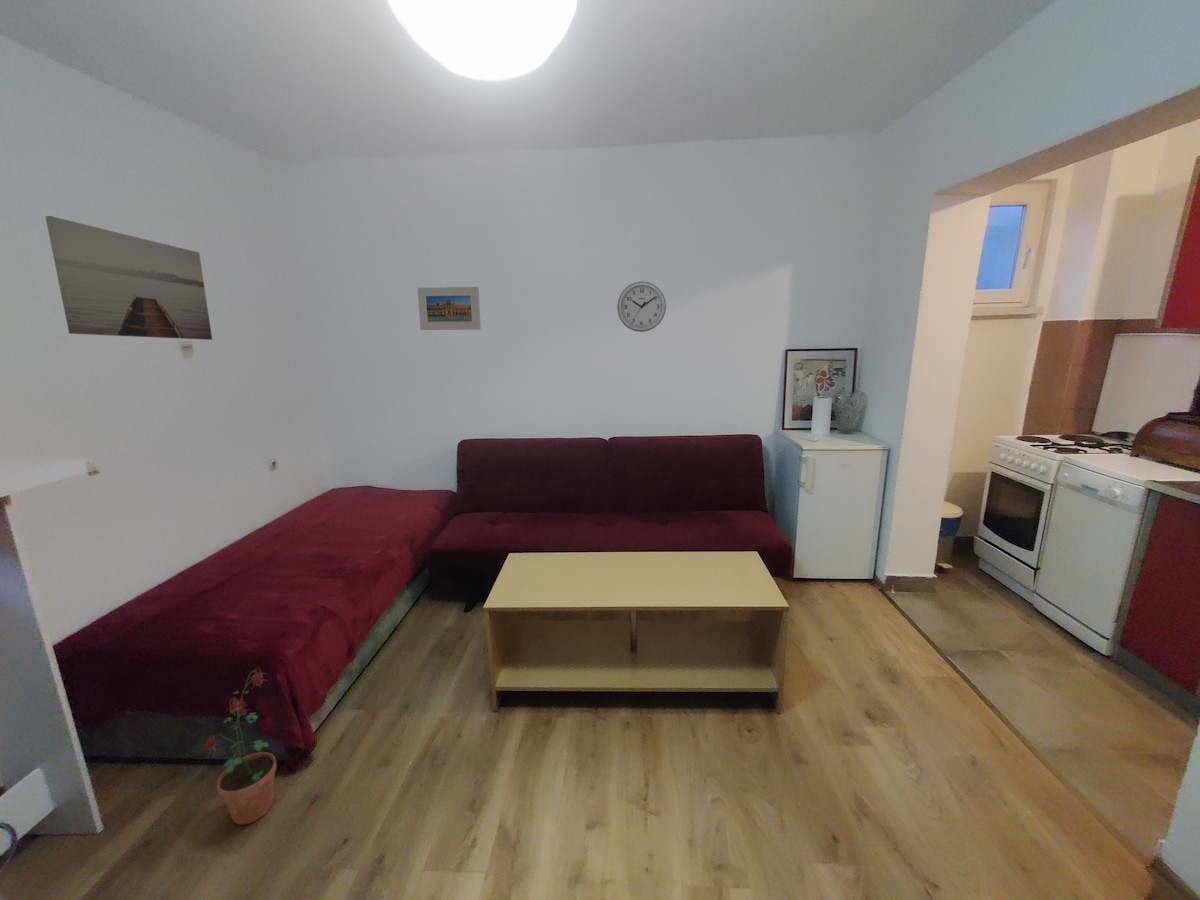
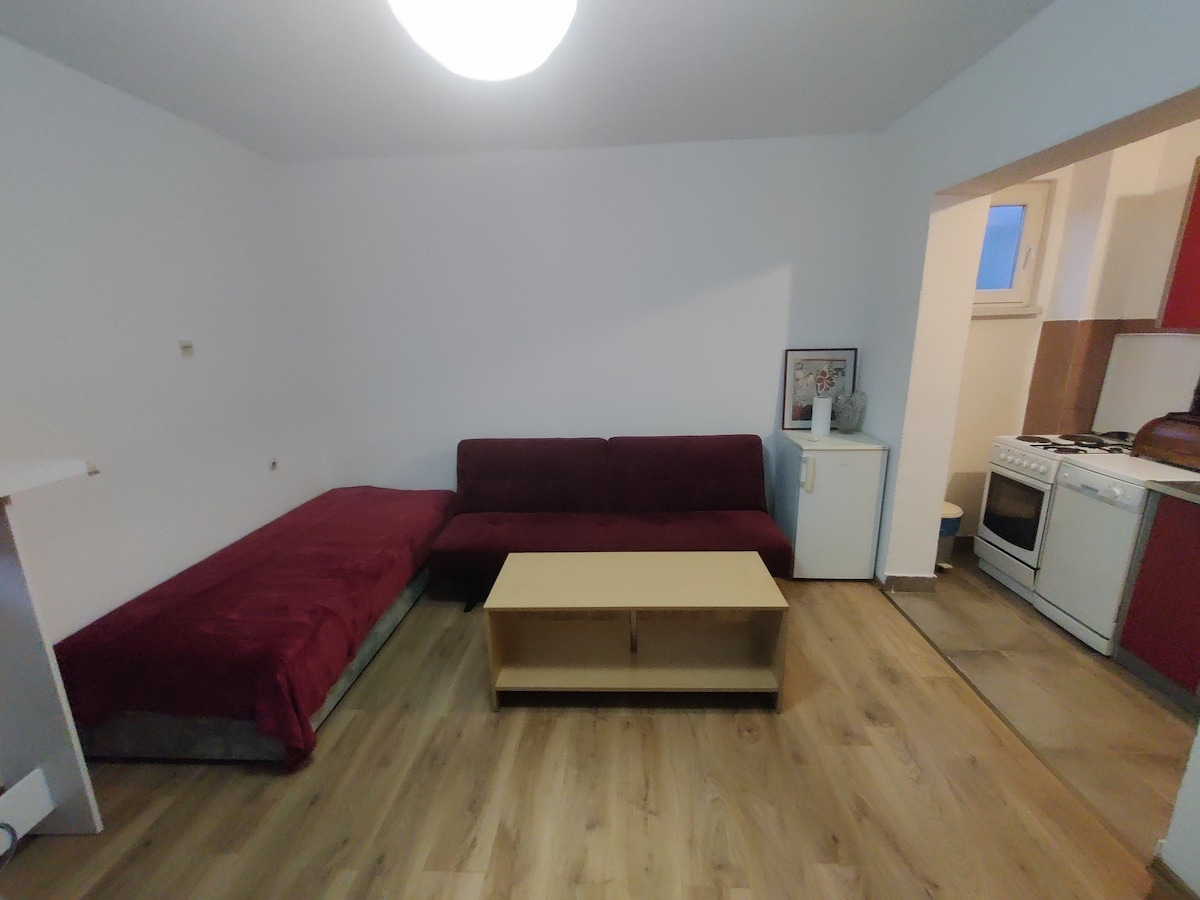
- wall art [44,215,213,341]
- potted plant [202,666,277,826]
- wall clock [616,280,667,333]
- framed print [417,286,482,331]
